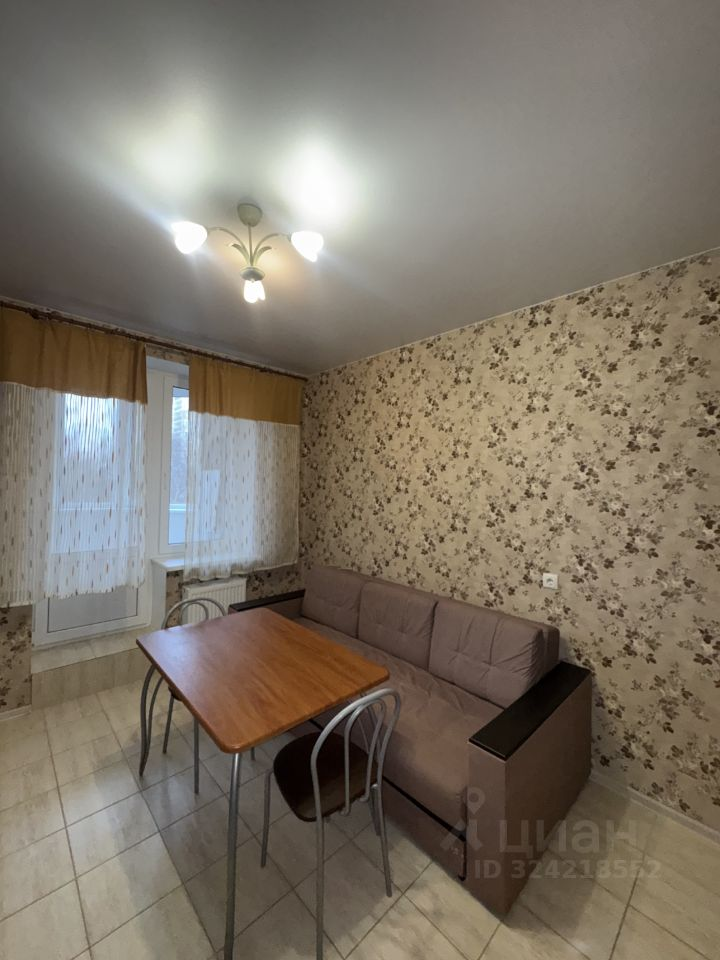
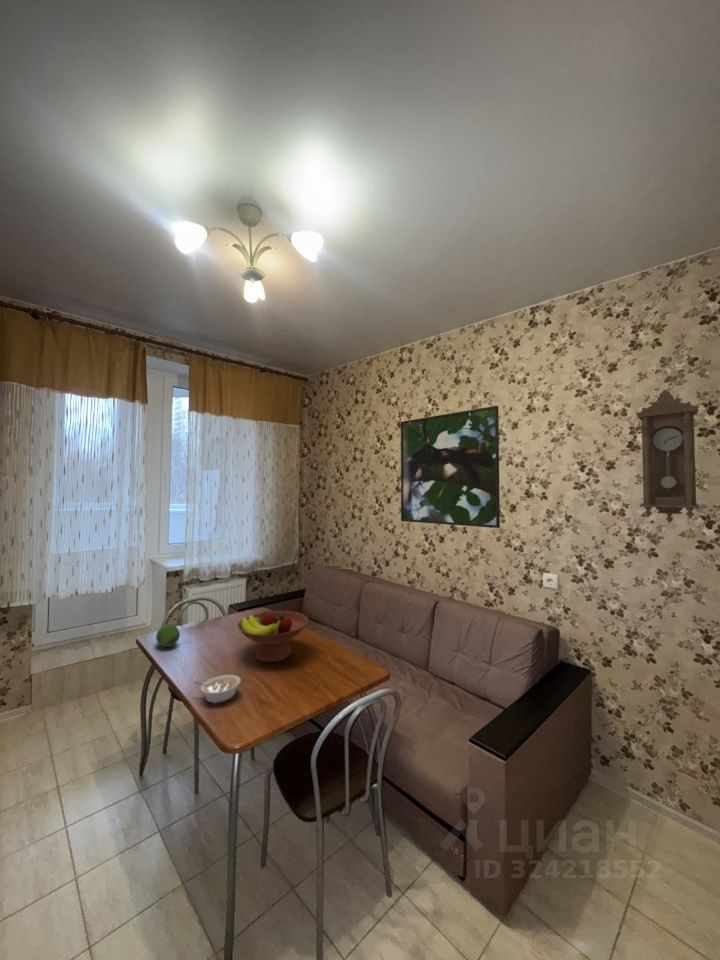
+ pendulum clock [635,389,701,524]
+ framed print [400,405,501,529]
+ fruit [155,623,181,648]
+ legume [193,674,242,704]
+ fruit bowl [236,610,309,663]
